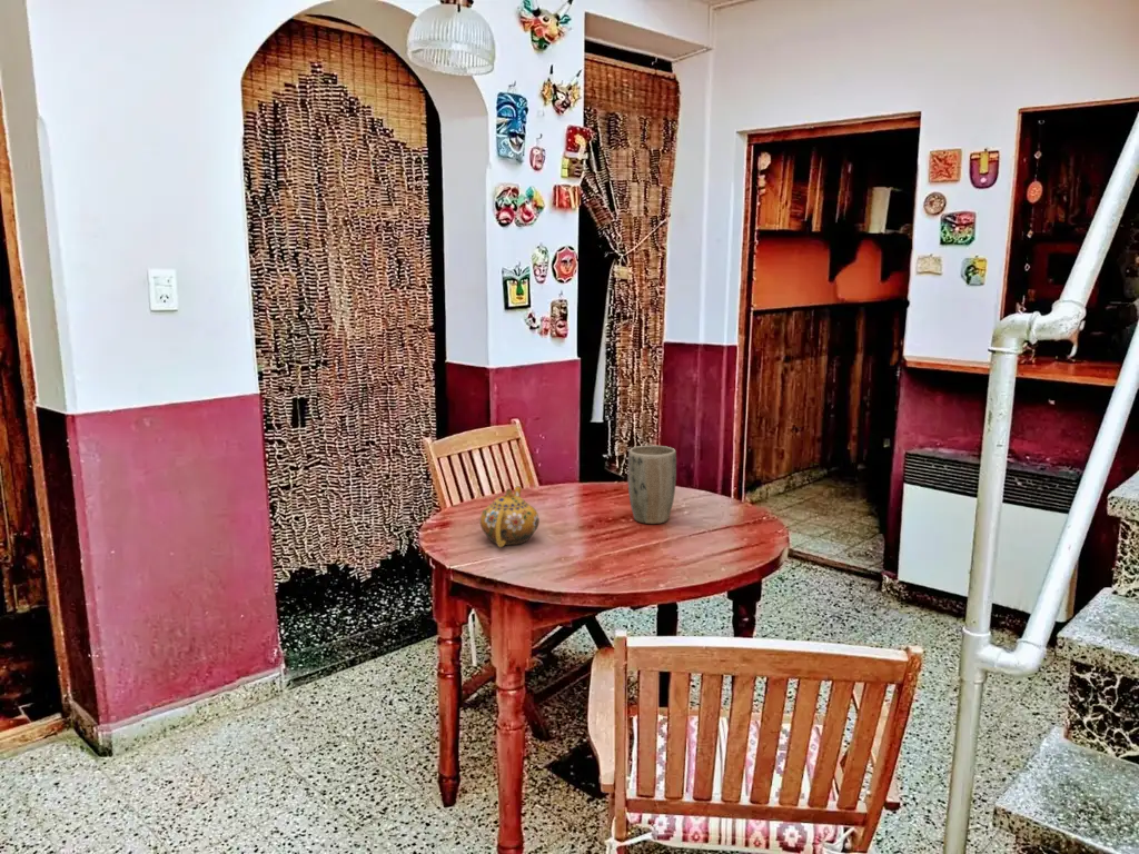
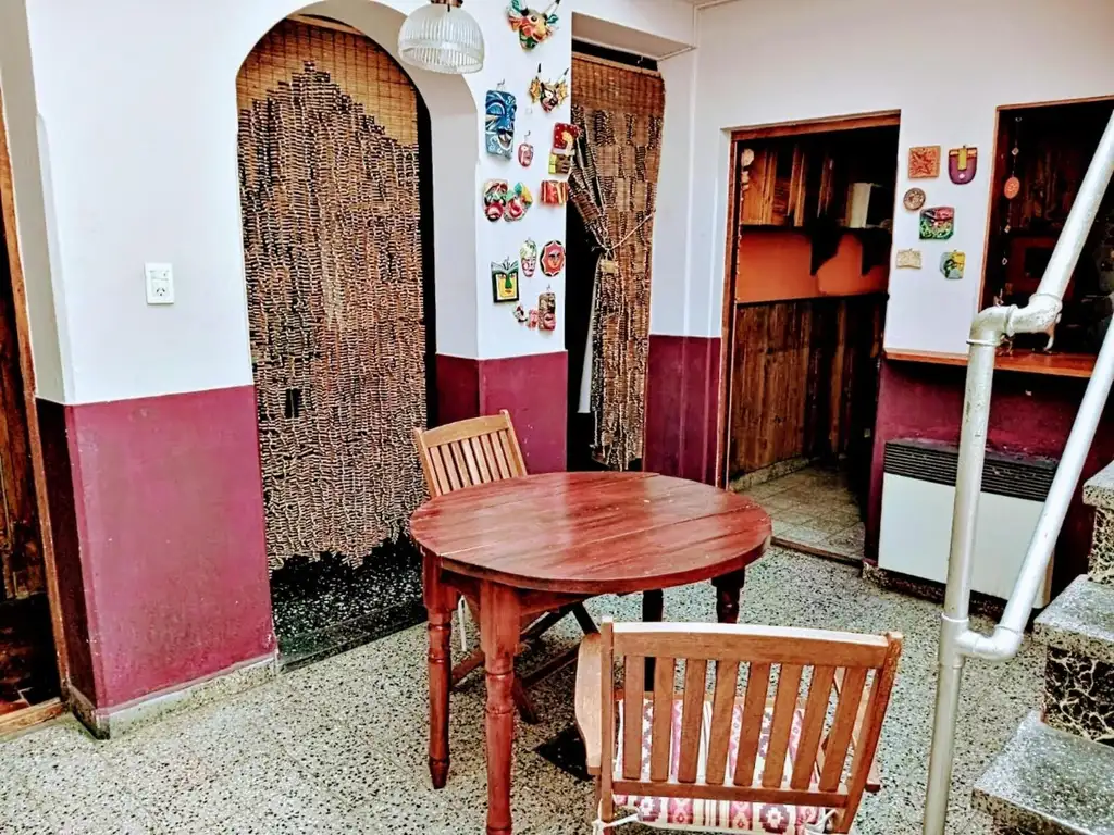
- teapot [478,485,541,548]
- plant pot [627,445,677,525]
